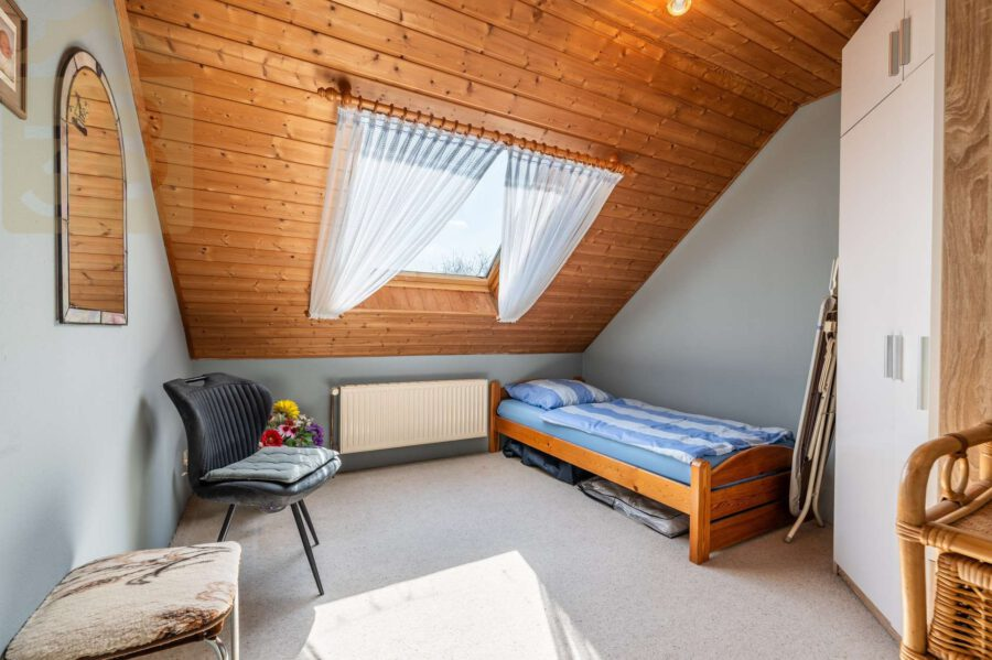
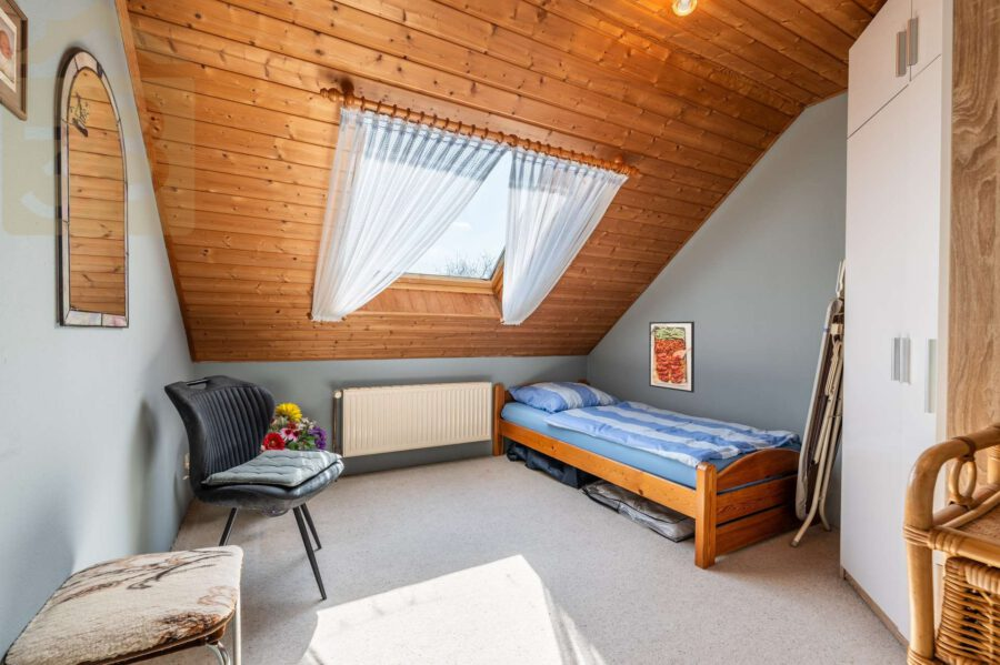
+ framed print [648,321,696,394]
